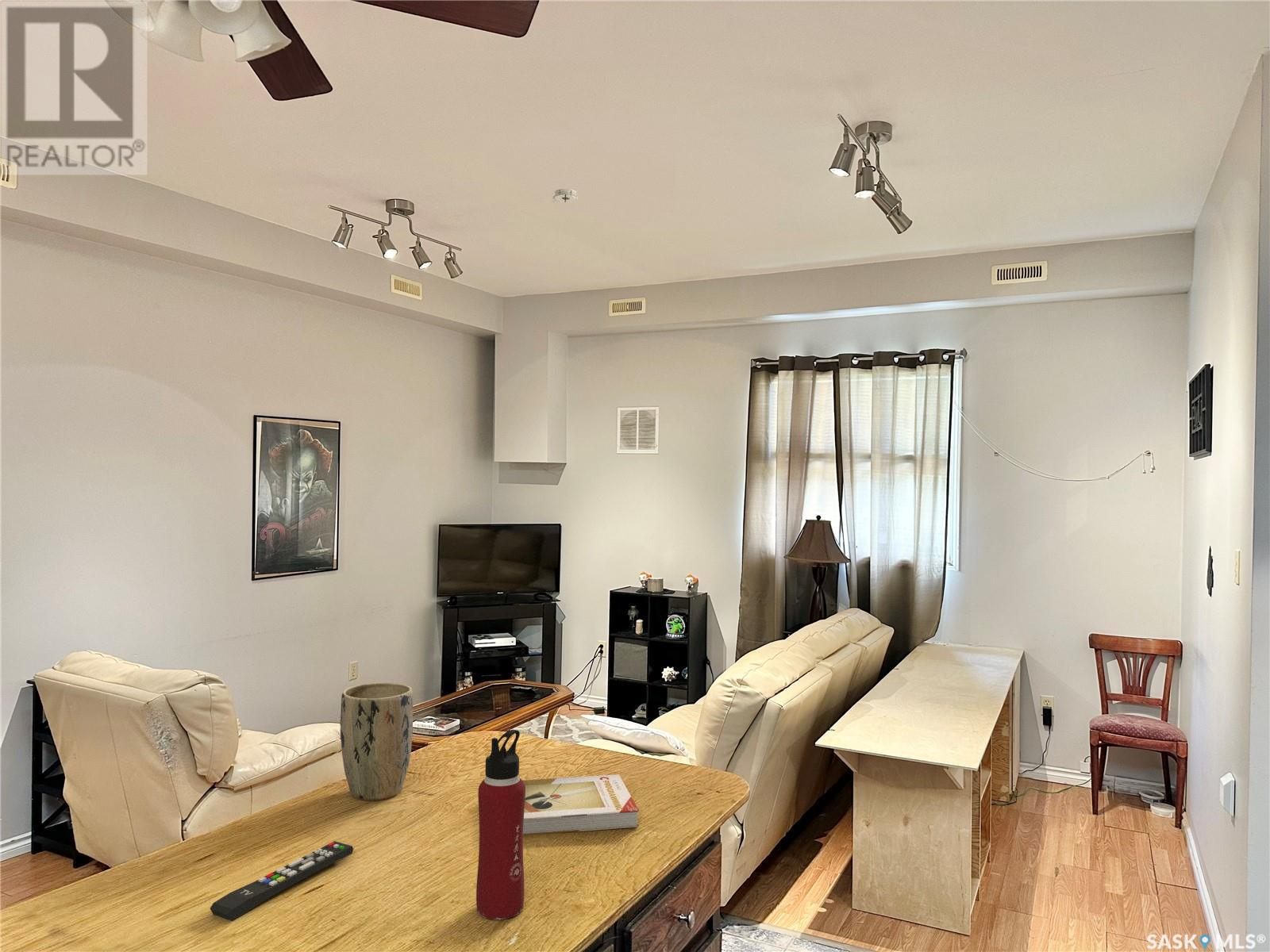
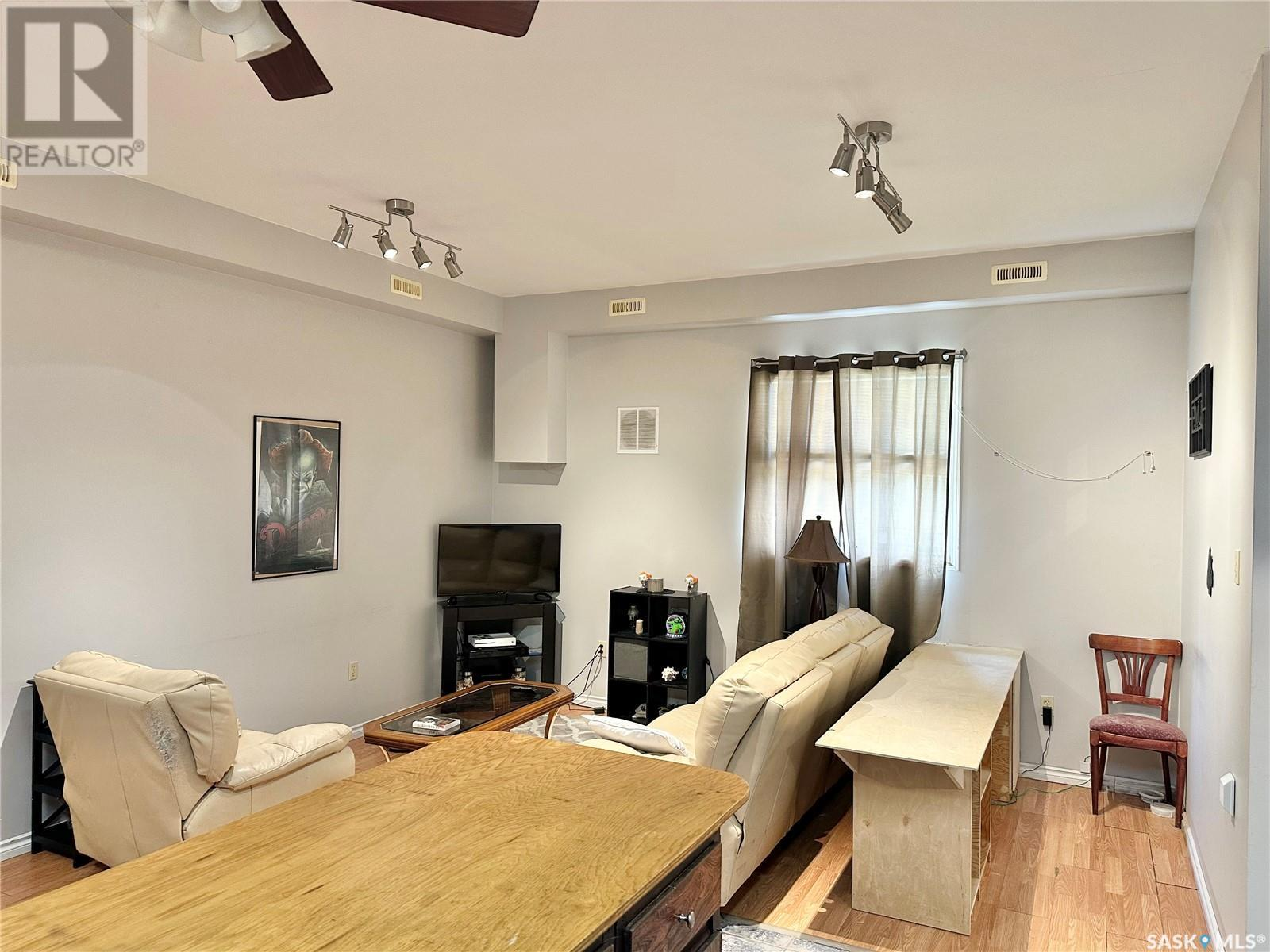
- remote control [210,840,354,922]
- book [522,774,640,836]
- smoke detector [551,188,579,203]
- water bottle [475,729,525,920]
- plant pot [339,681,414,801]
